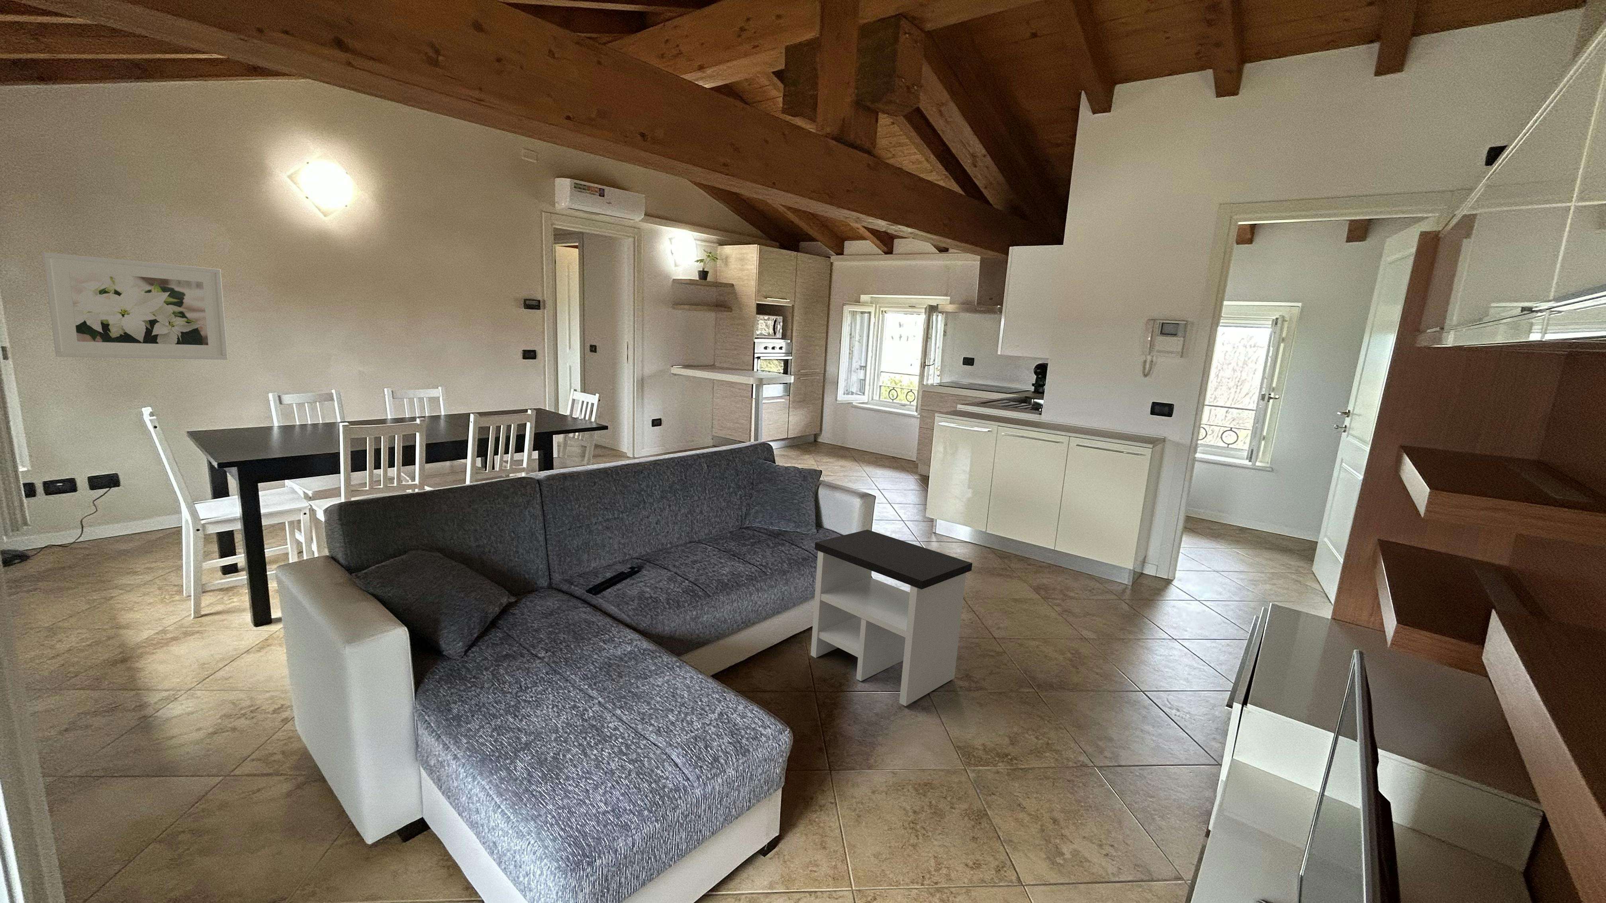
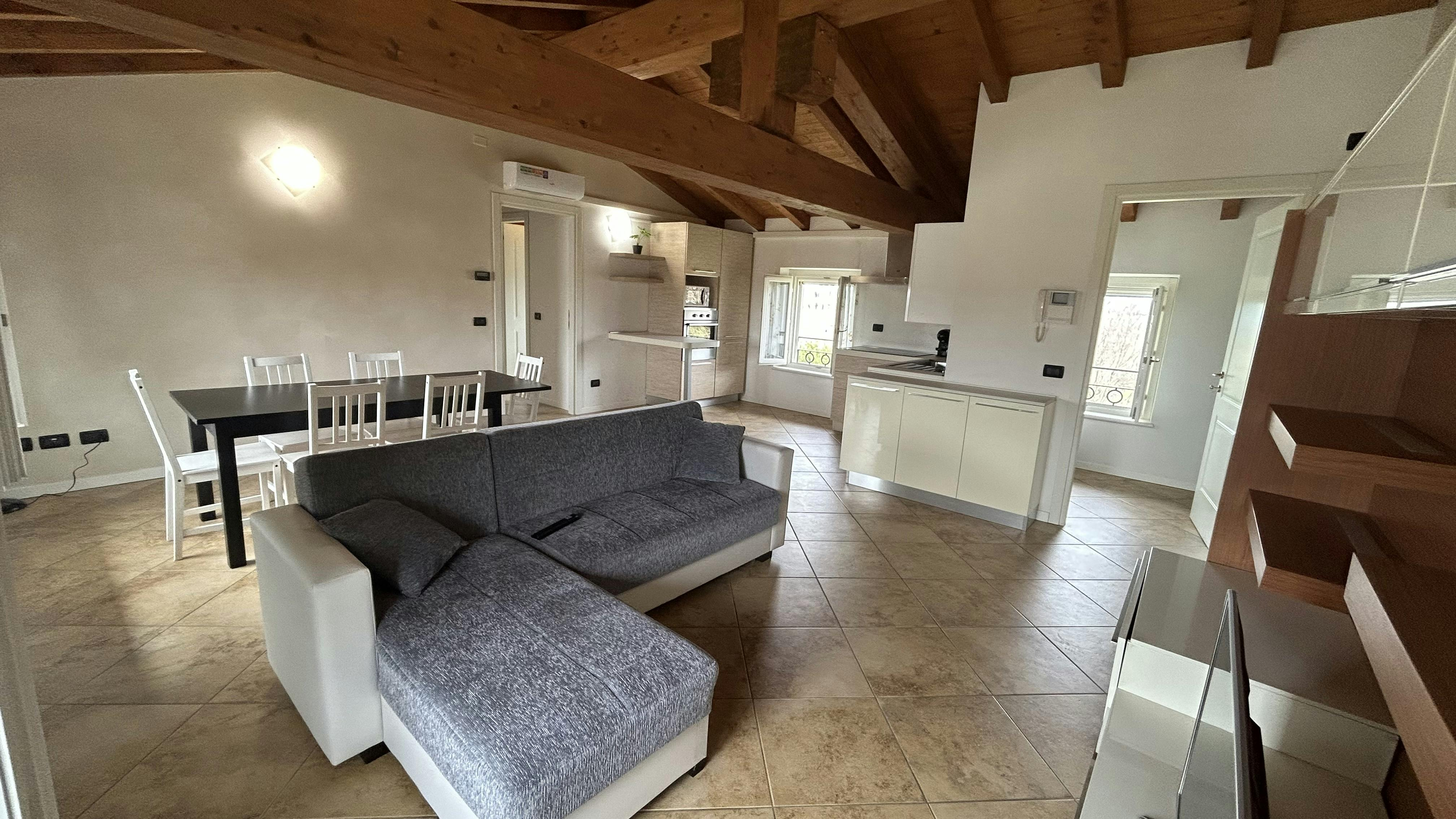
- side table [811,529,973,707]
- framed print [43,251,228,359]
